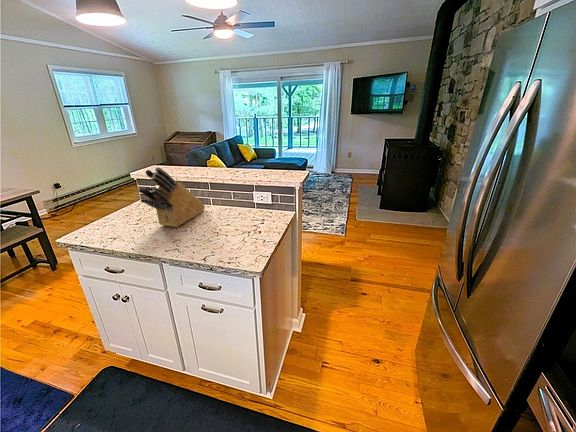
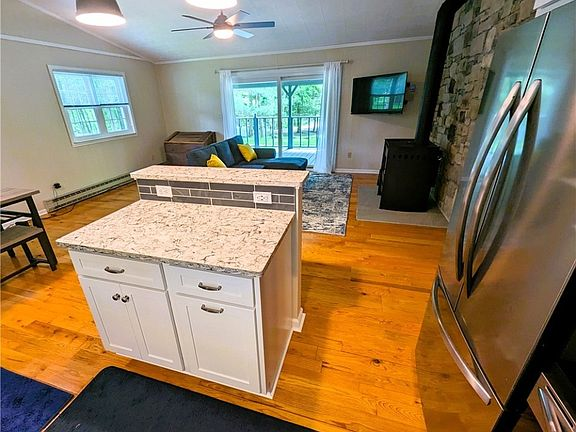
- knife block [137,166,206,228]
